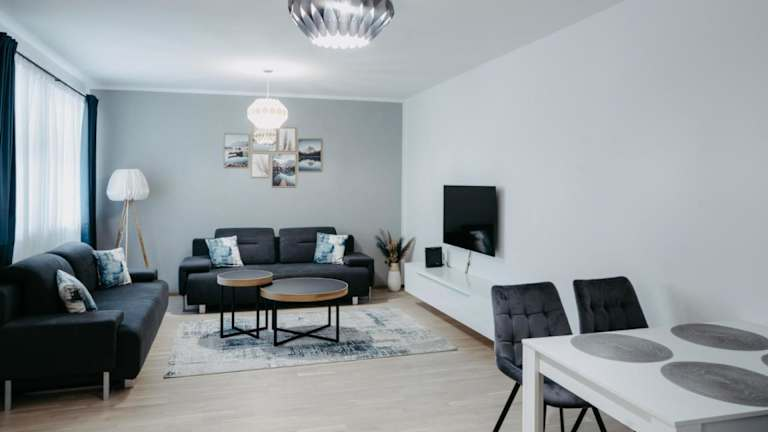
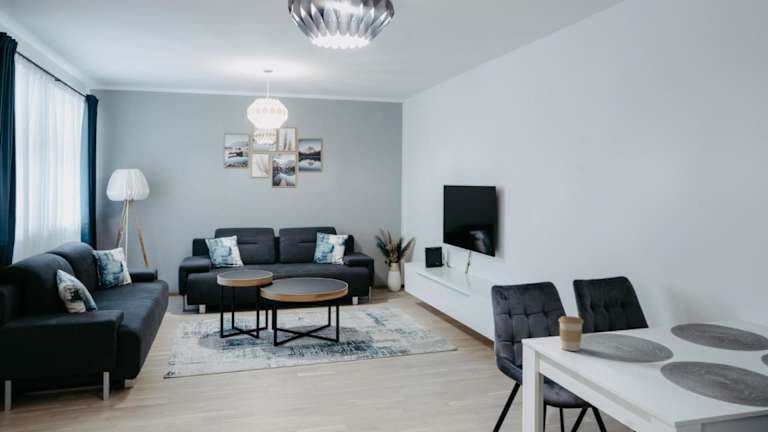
+ coffee cup [558,315,584,352]
